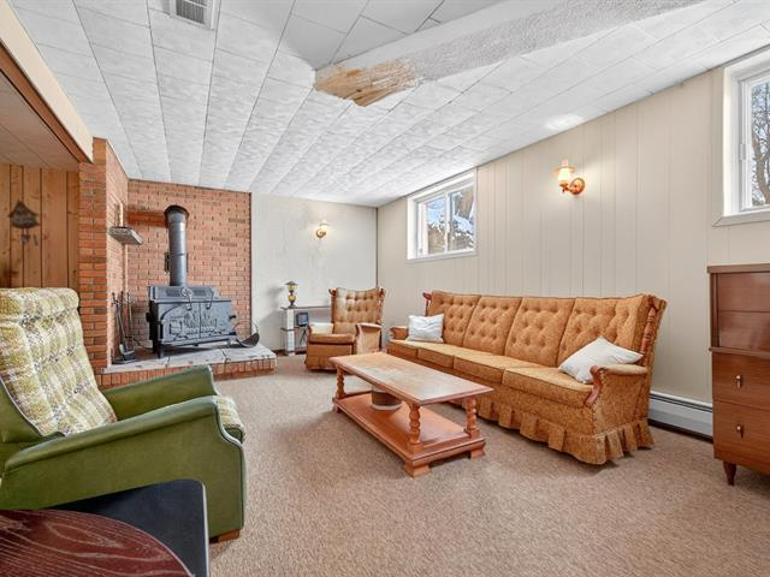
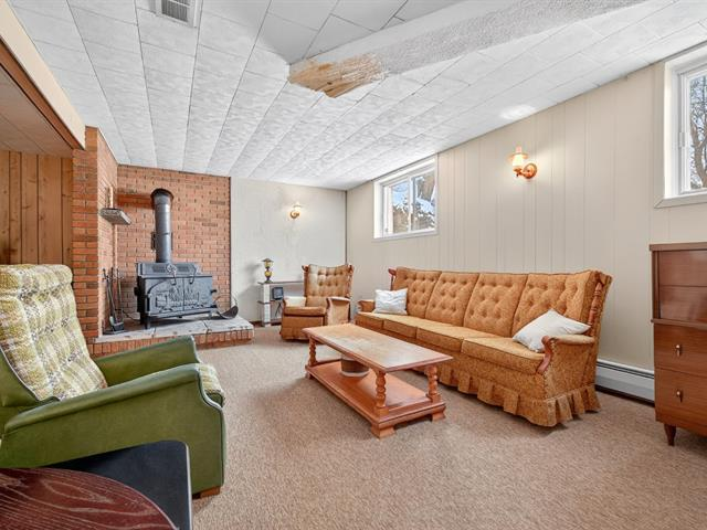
- cuckoo clock [6,198,42,246]
